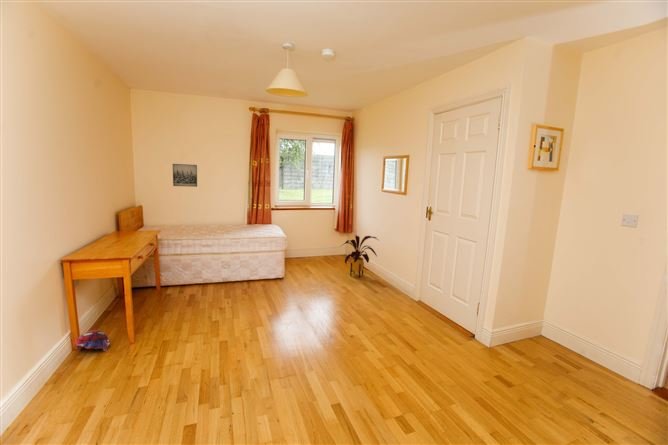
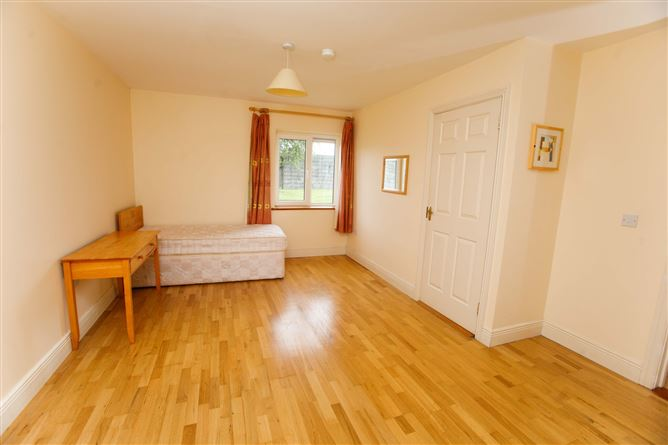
- house plant [340,234,379,279]
- plush toy [73,329,111,352]
- wall art [172,163,198,188]
